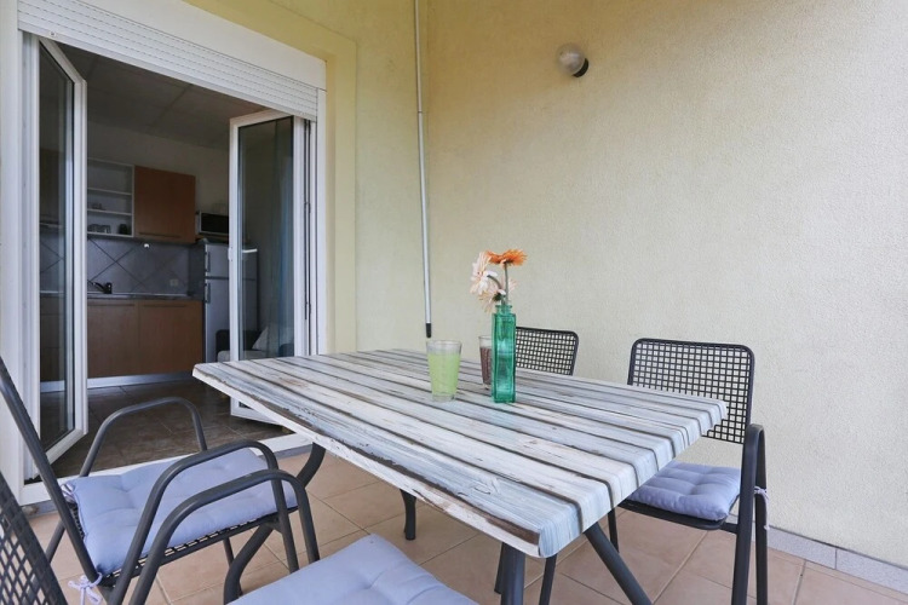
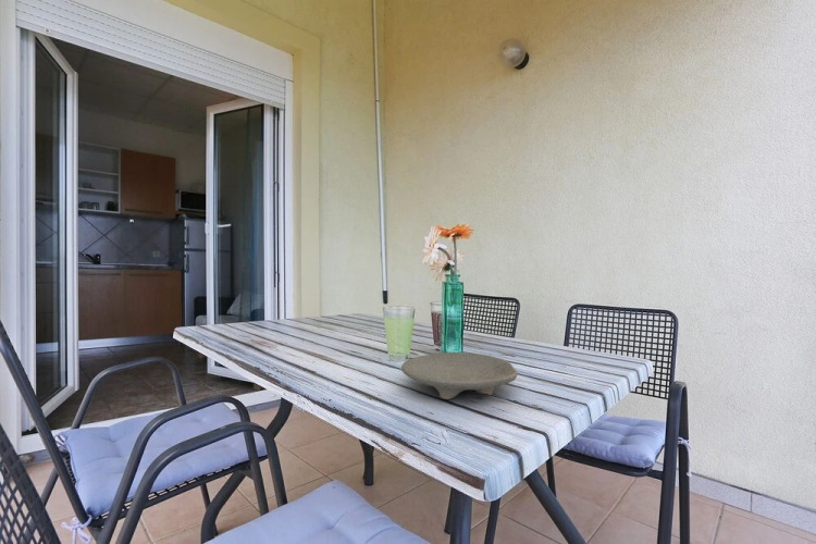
+ bowl [400,351,518,400]
